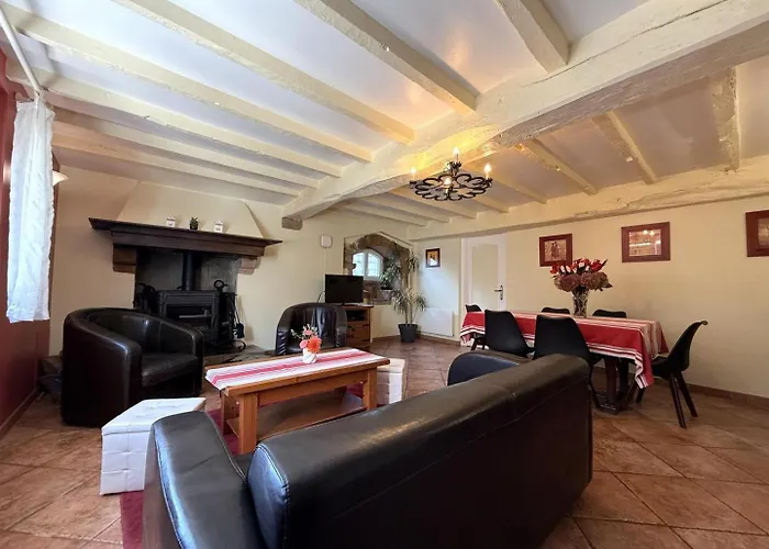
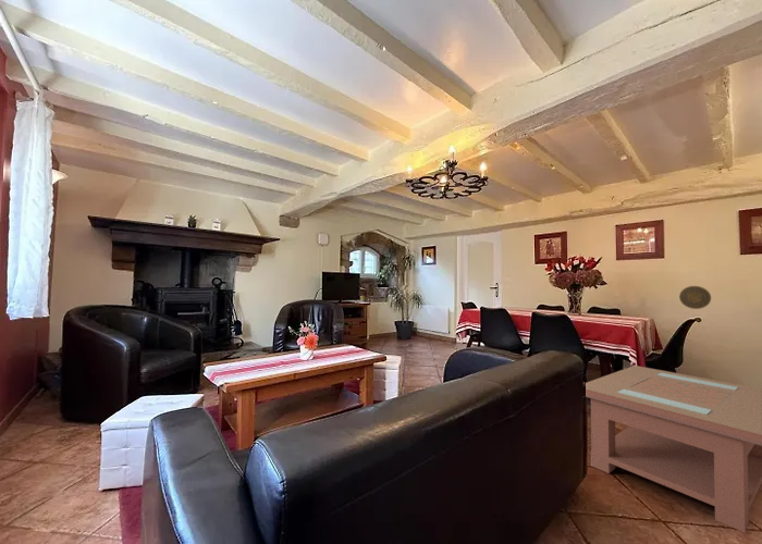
+ coffee table [585,364,762,533]
+ decorative plate [678,285,712,310]
